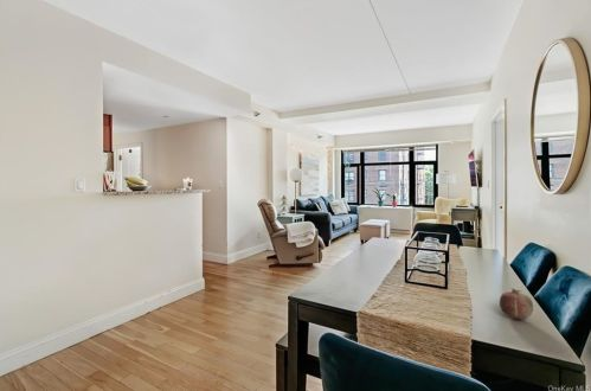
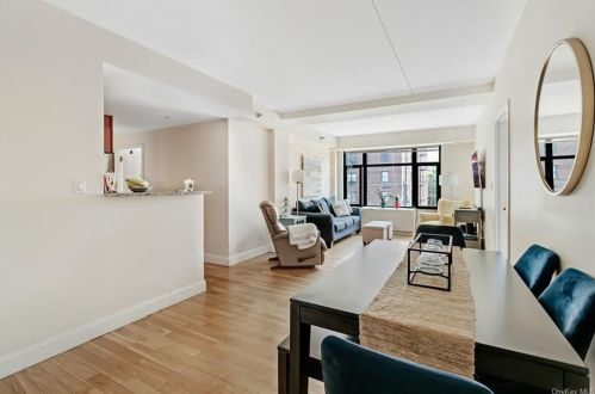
- fruit [499,287,534,320]
